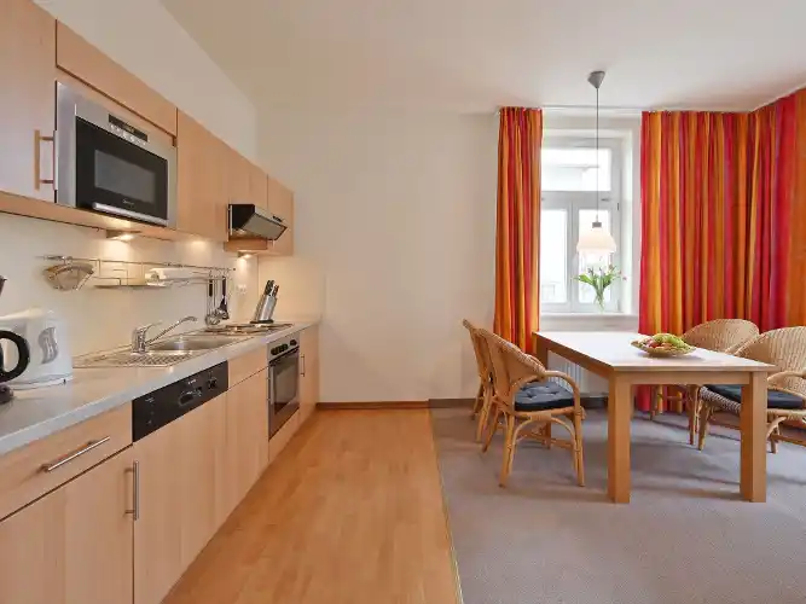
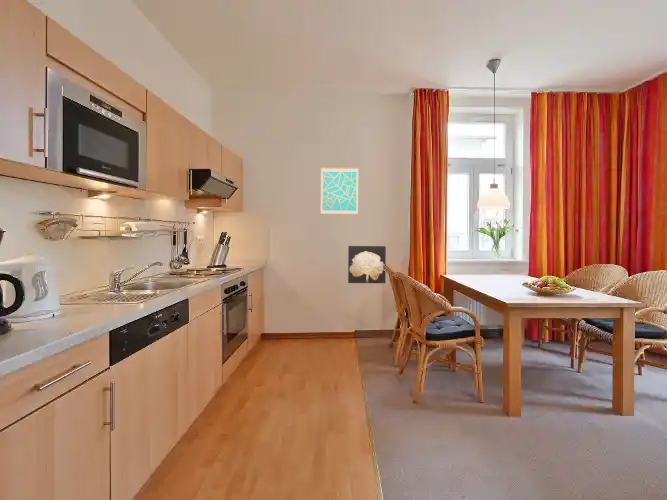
+ wall art [347,245,387,284]
+ wall art [320,167,359,216]
